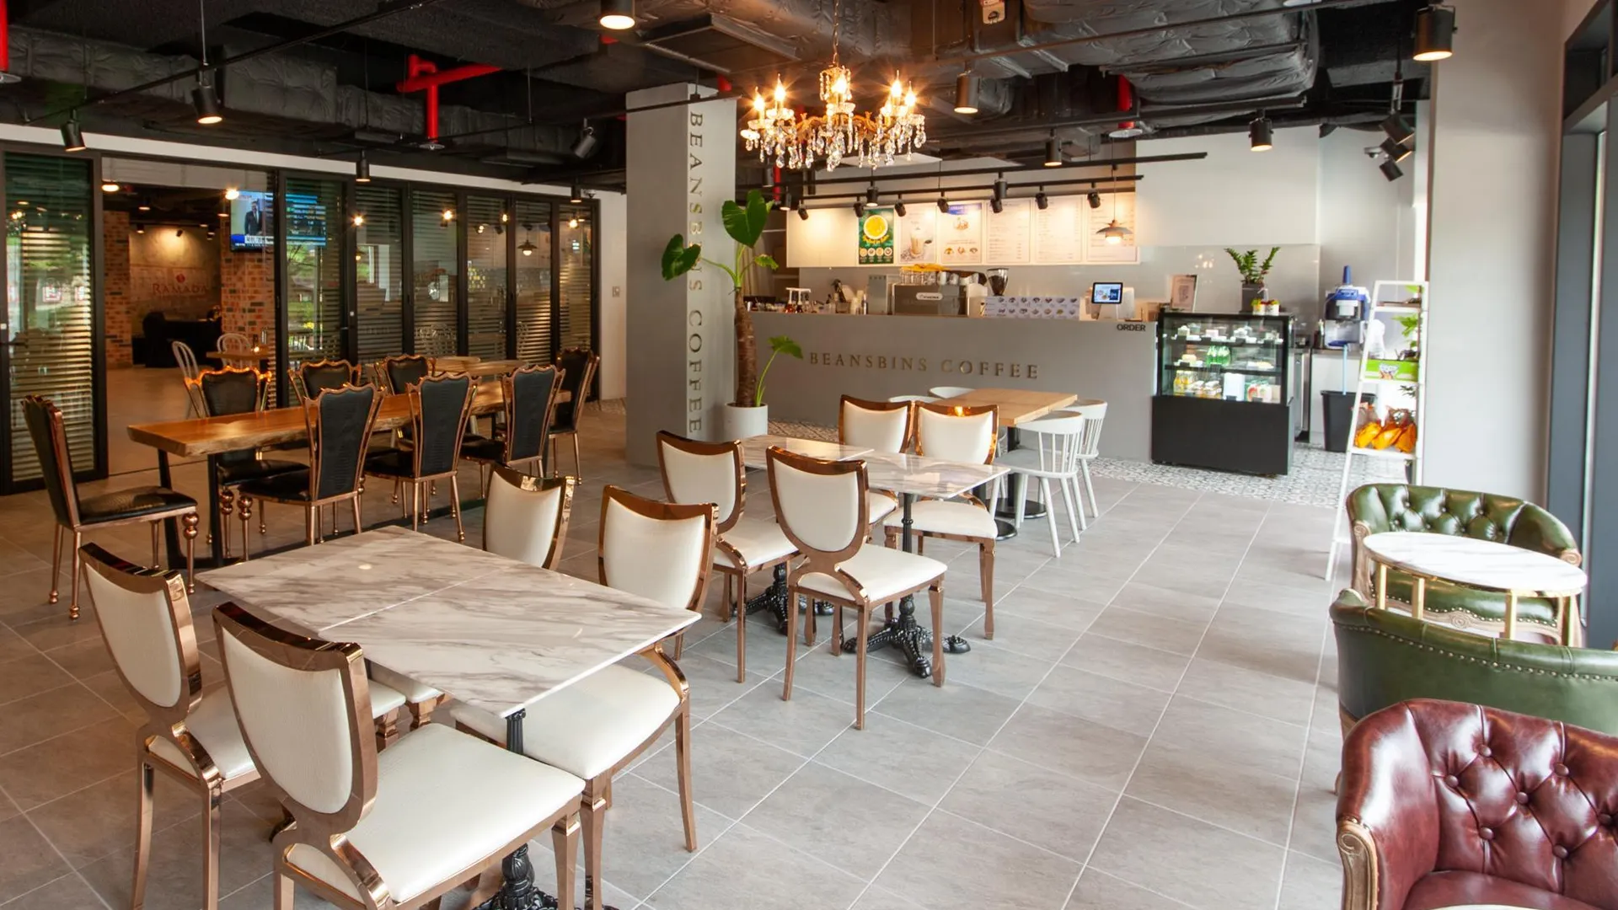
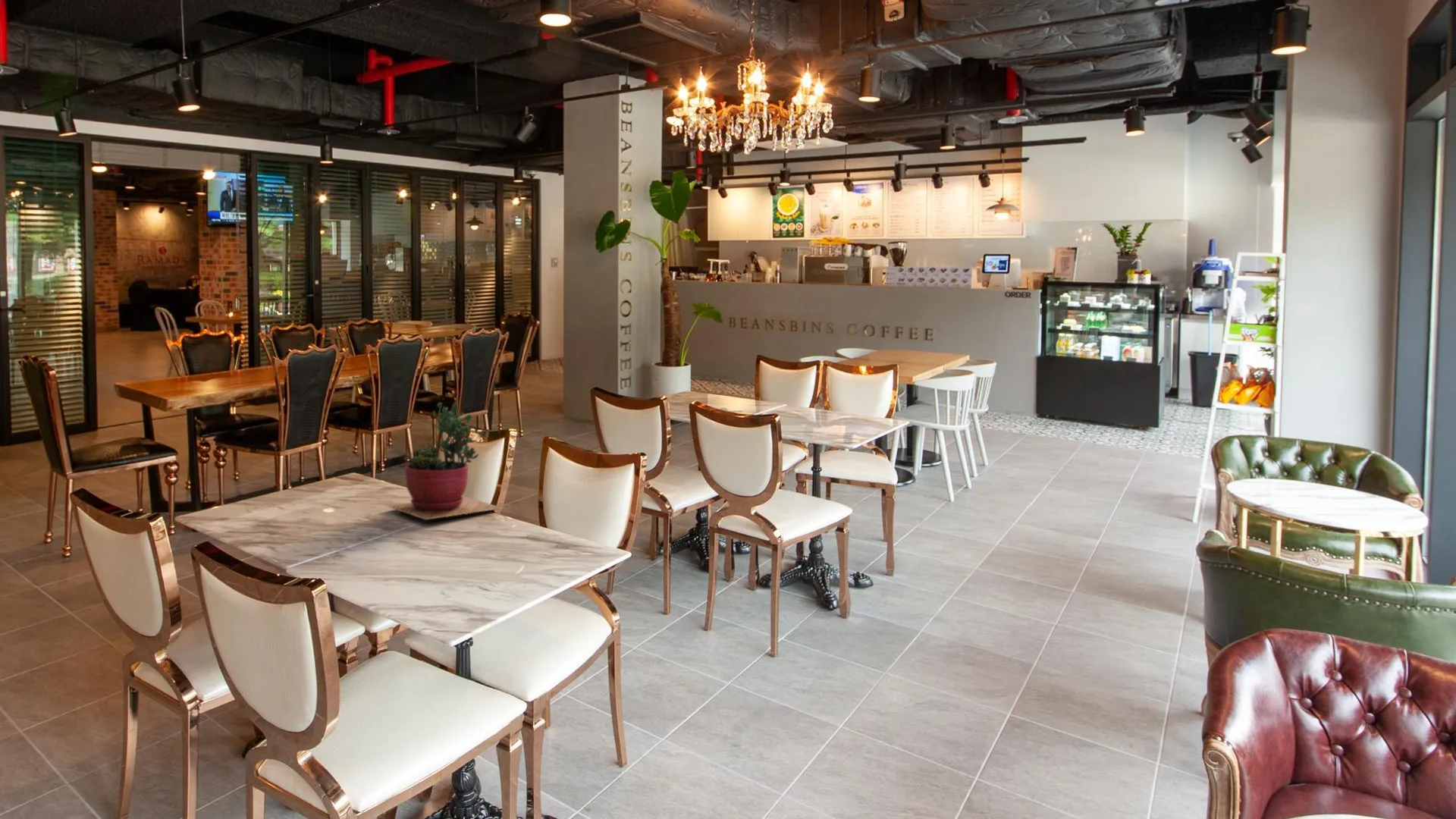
+ succulent plant [386,401,504,520]
